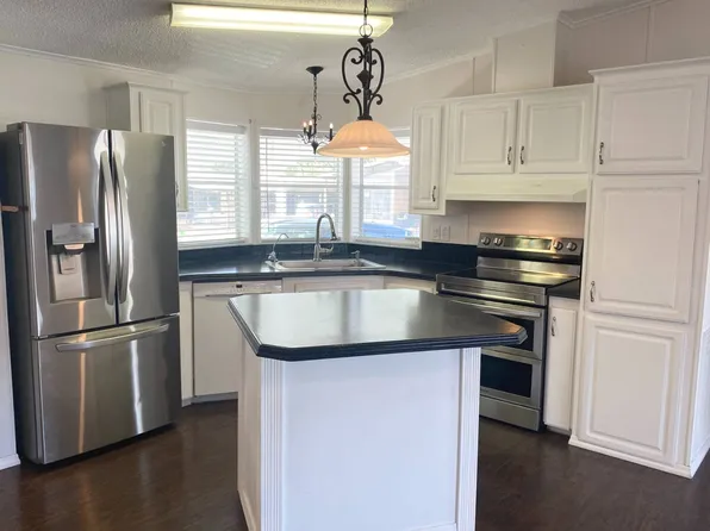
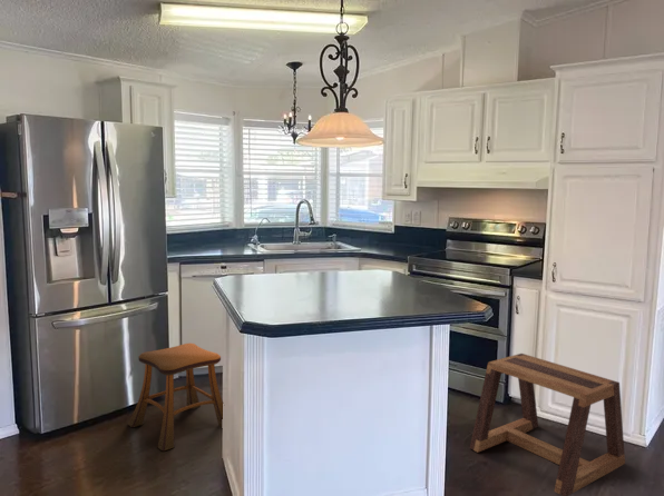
+ stool [469,353,626,496]
+ stool [127,343,224,452]
